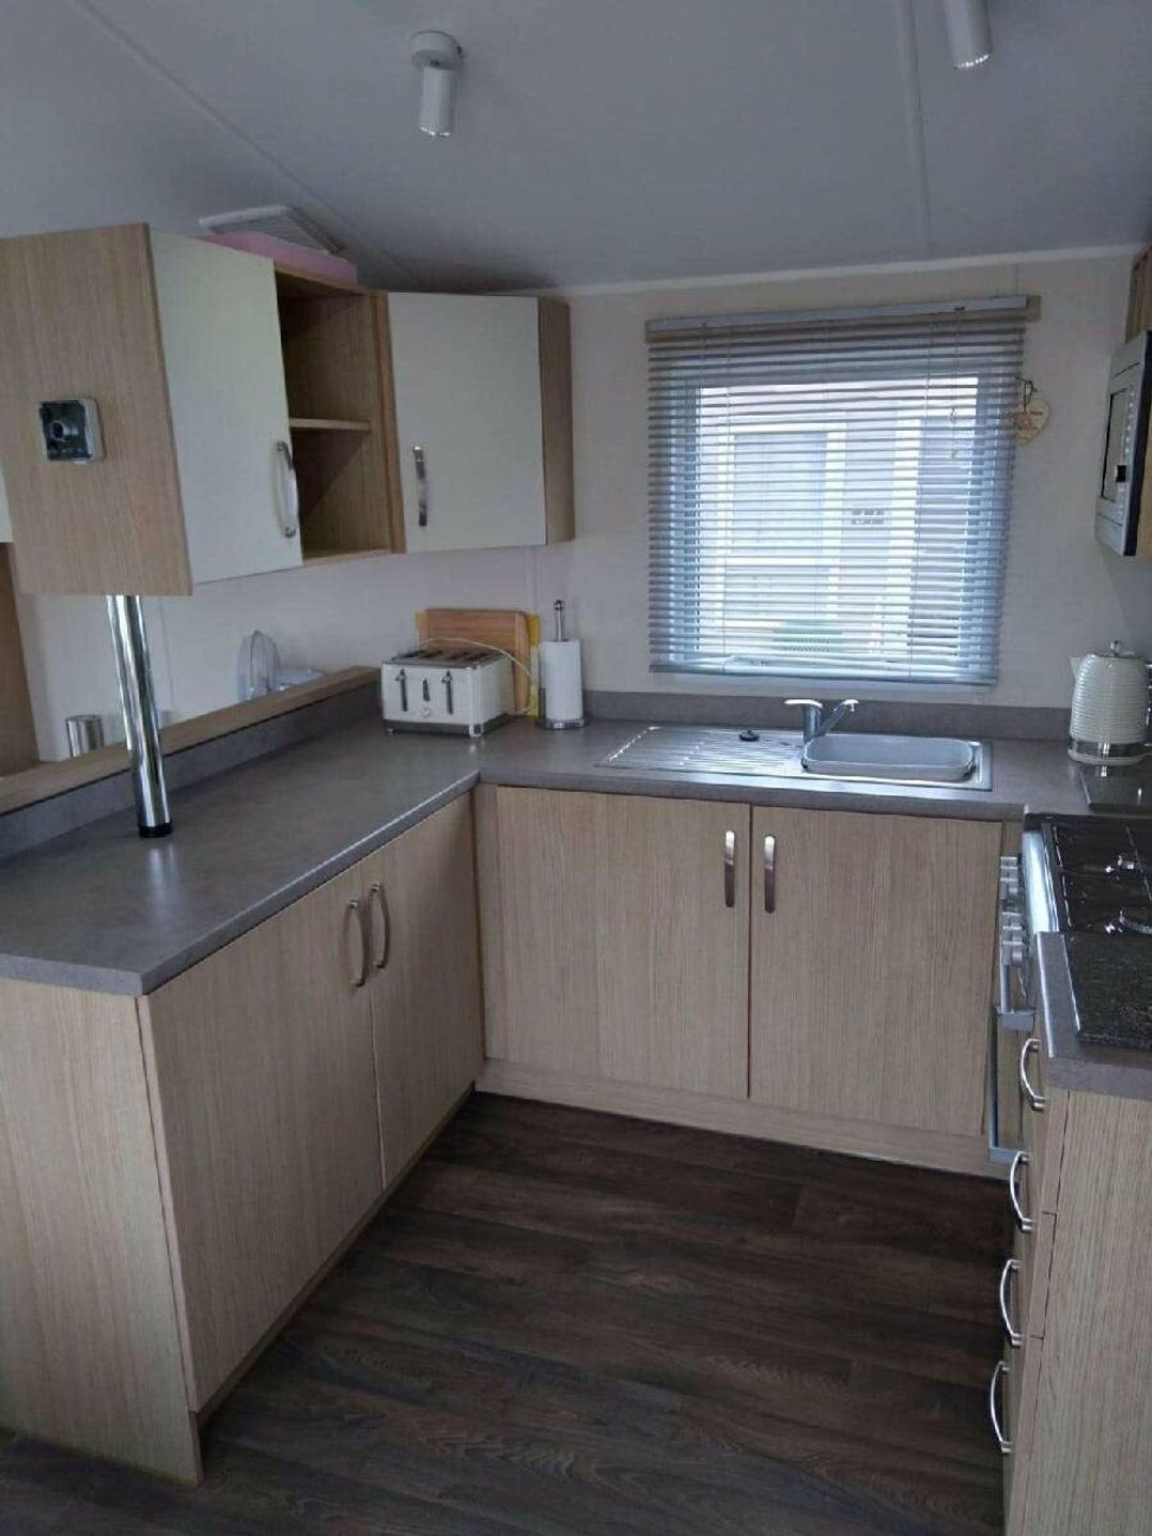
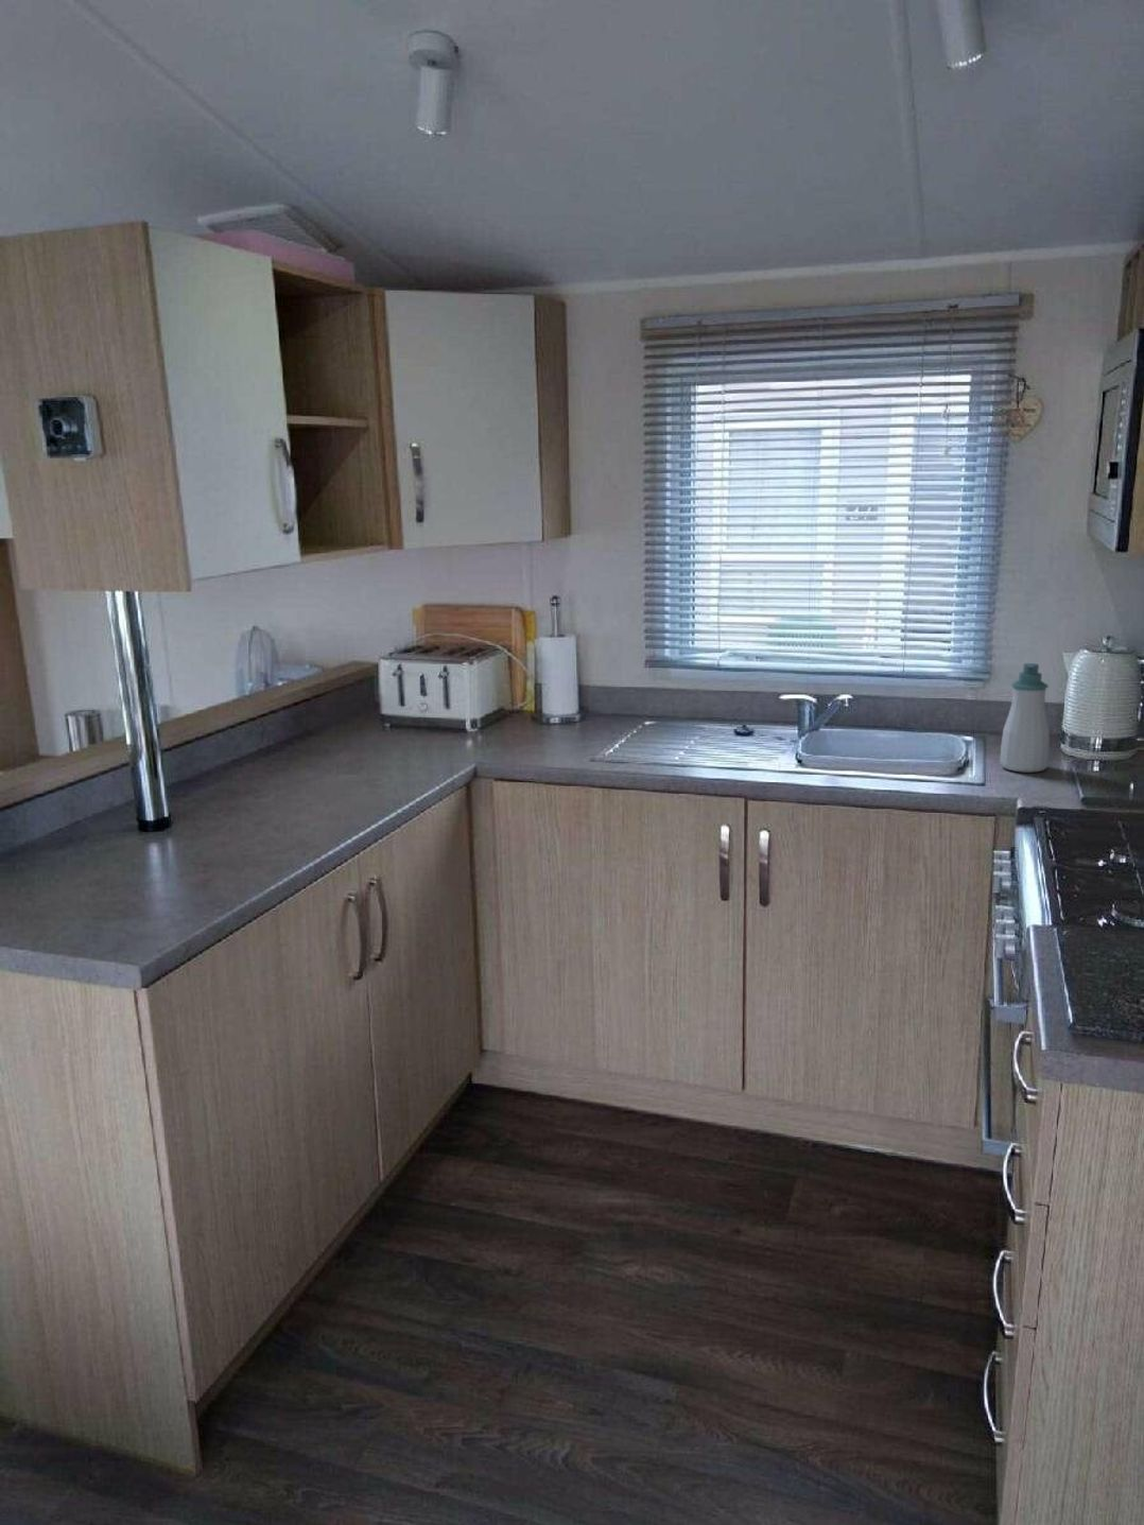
+ soap bottle [999,662,1050,774]
